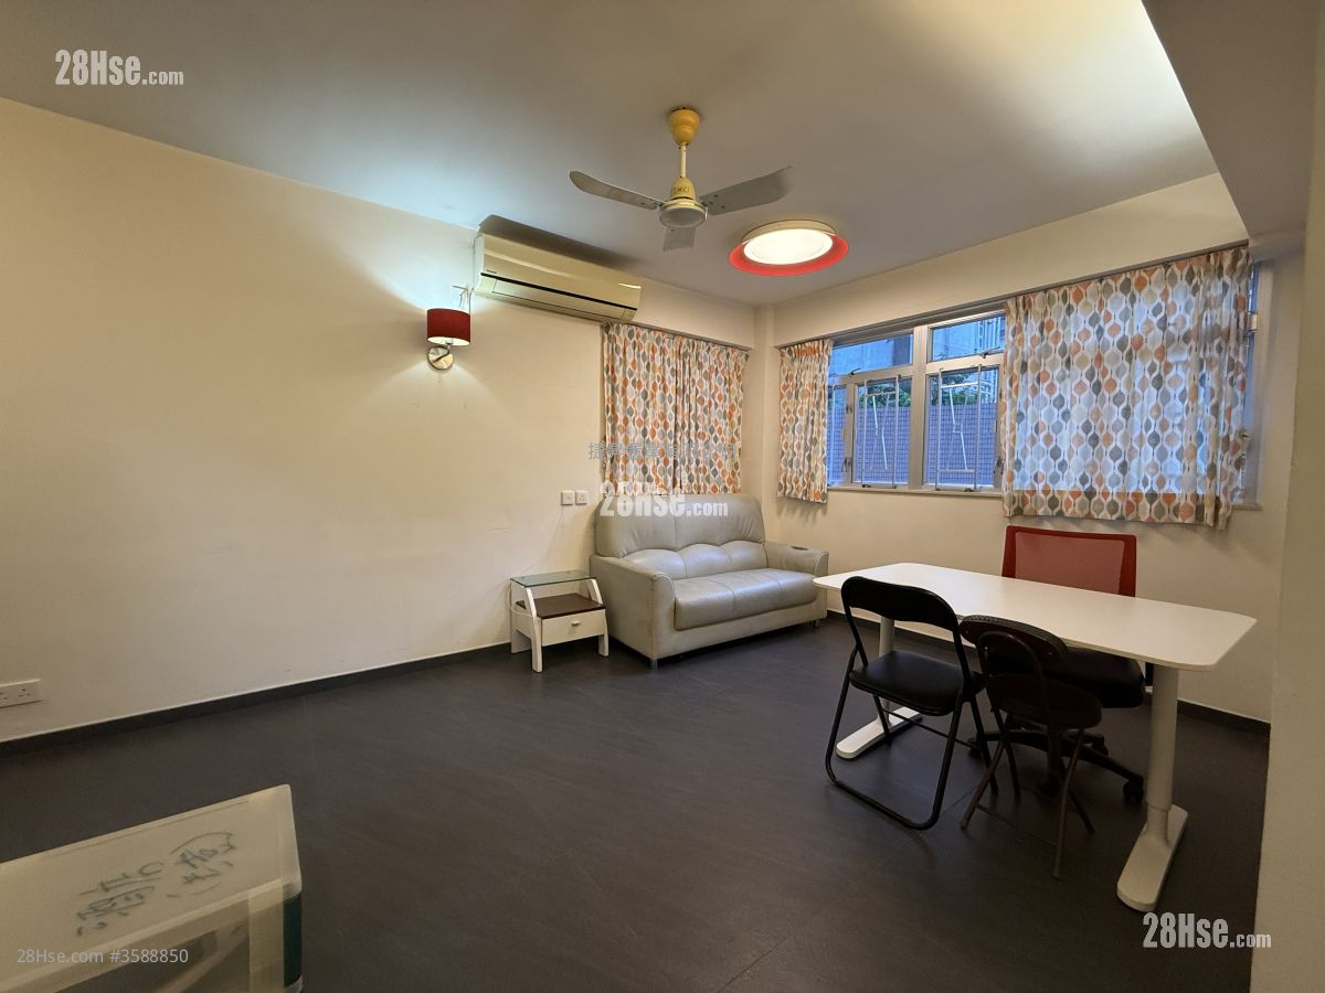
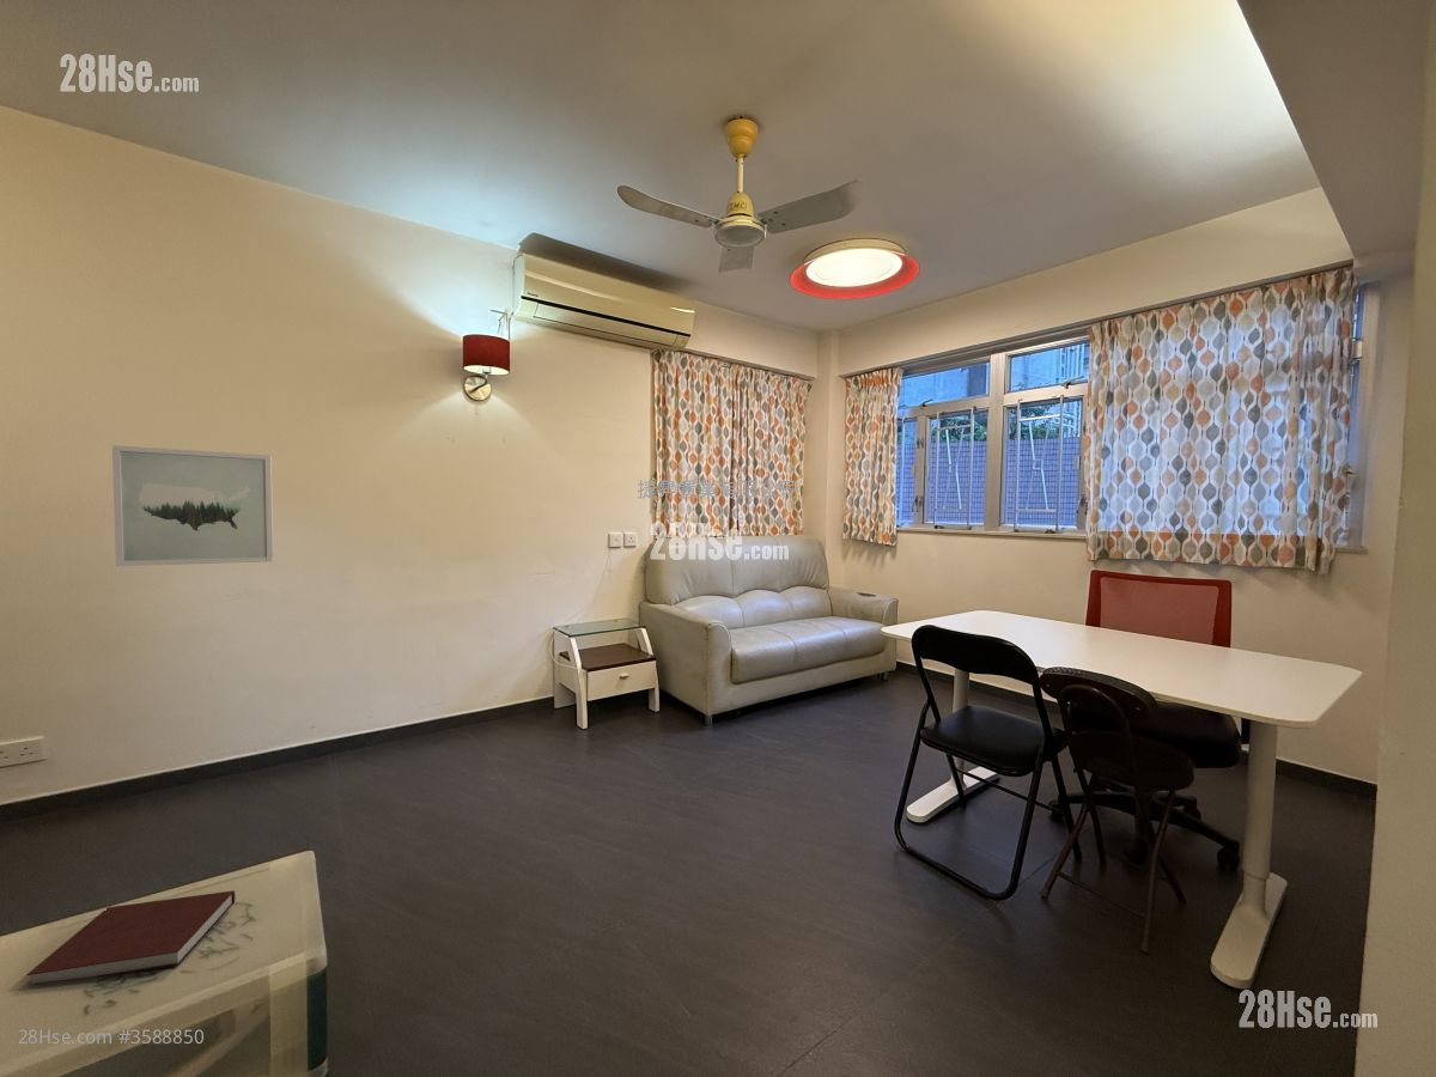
+ notebook [25,889,237,985]
+ wall art [111,444,274,567]
